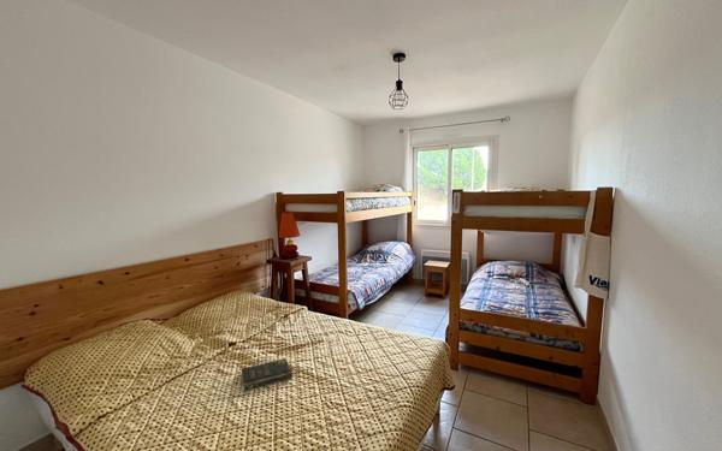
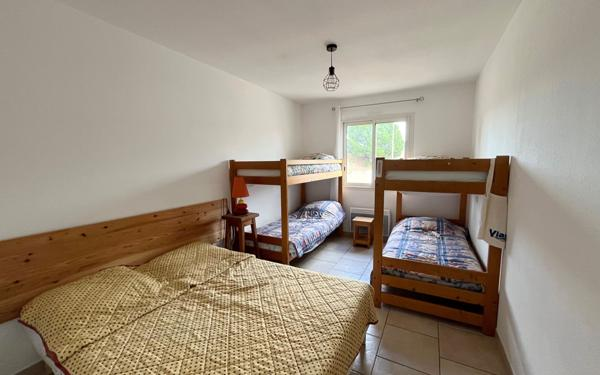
- bible [239,357,294,392]
